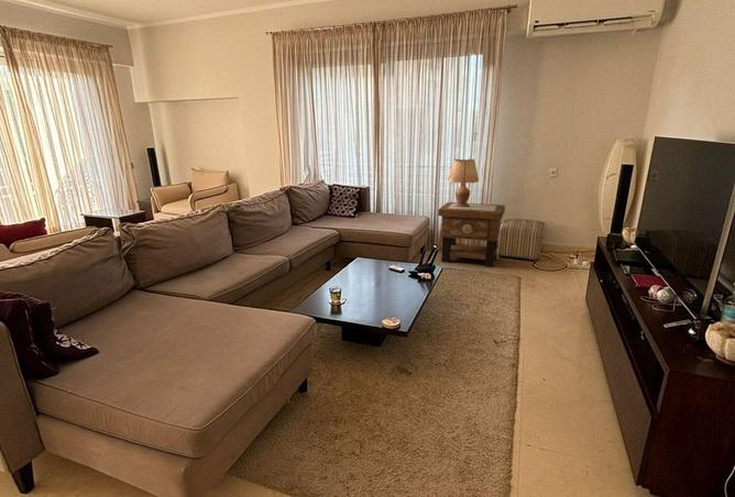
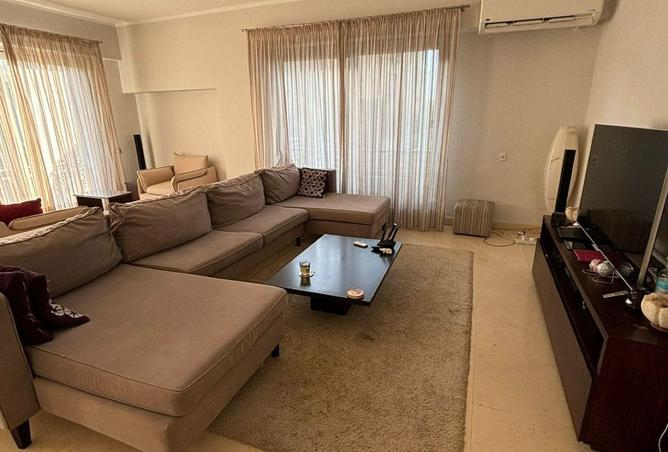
- side table [437,201,506,268]
- lamp [447,157,480,207]
